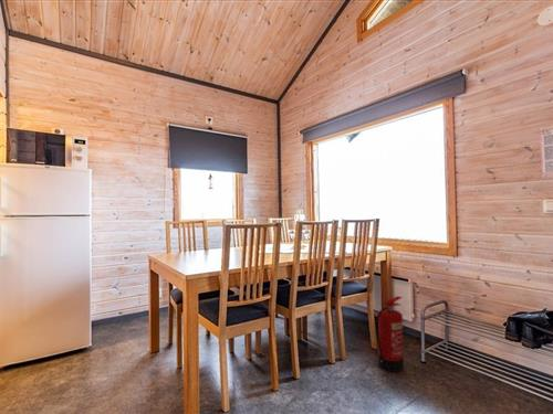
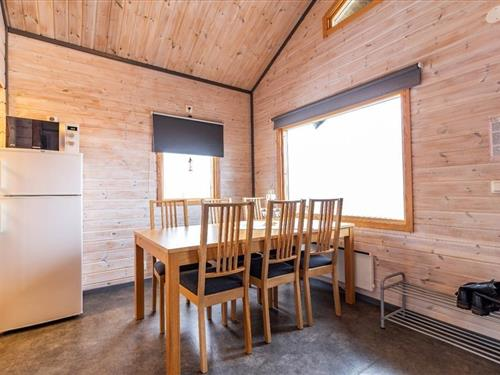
- fire extinguisher [375,295,405,373]
